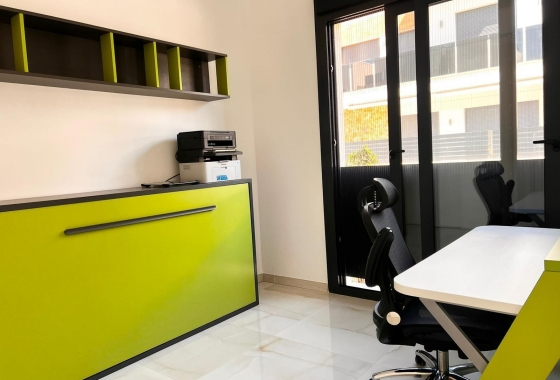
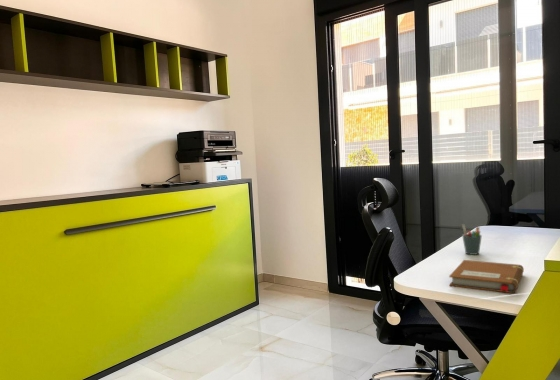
+ notebook [448,259,525,294]
+ pen holder [461,223,483,256]
